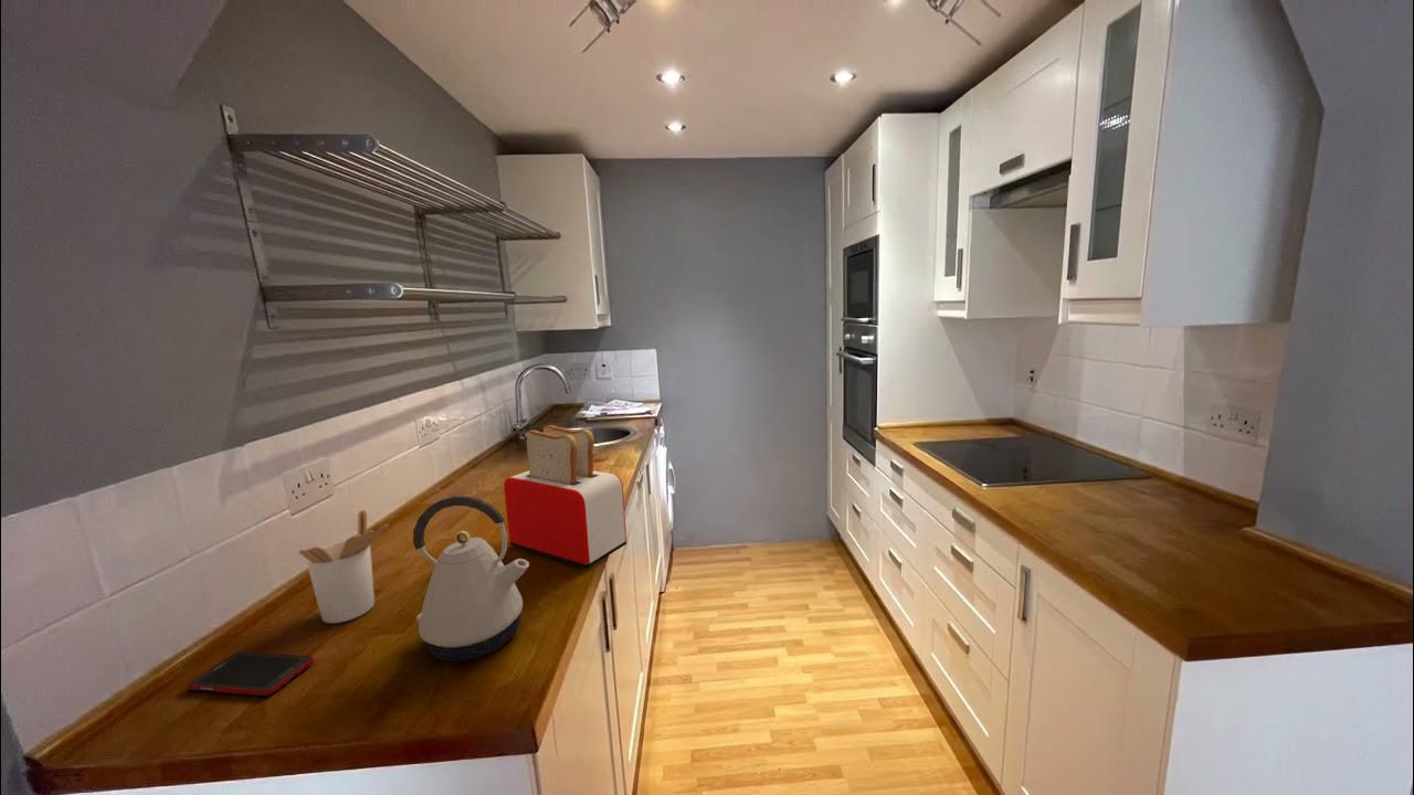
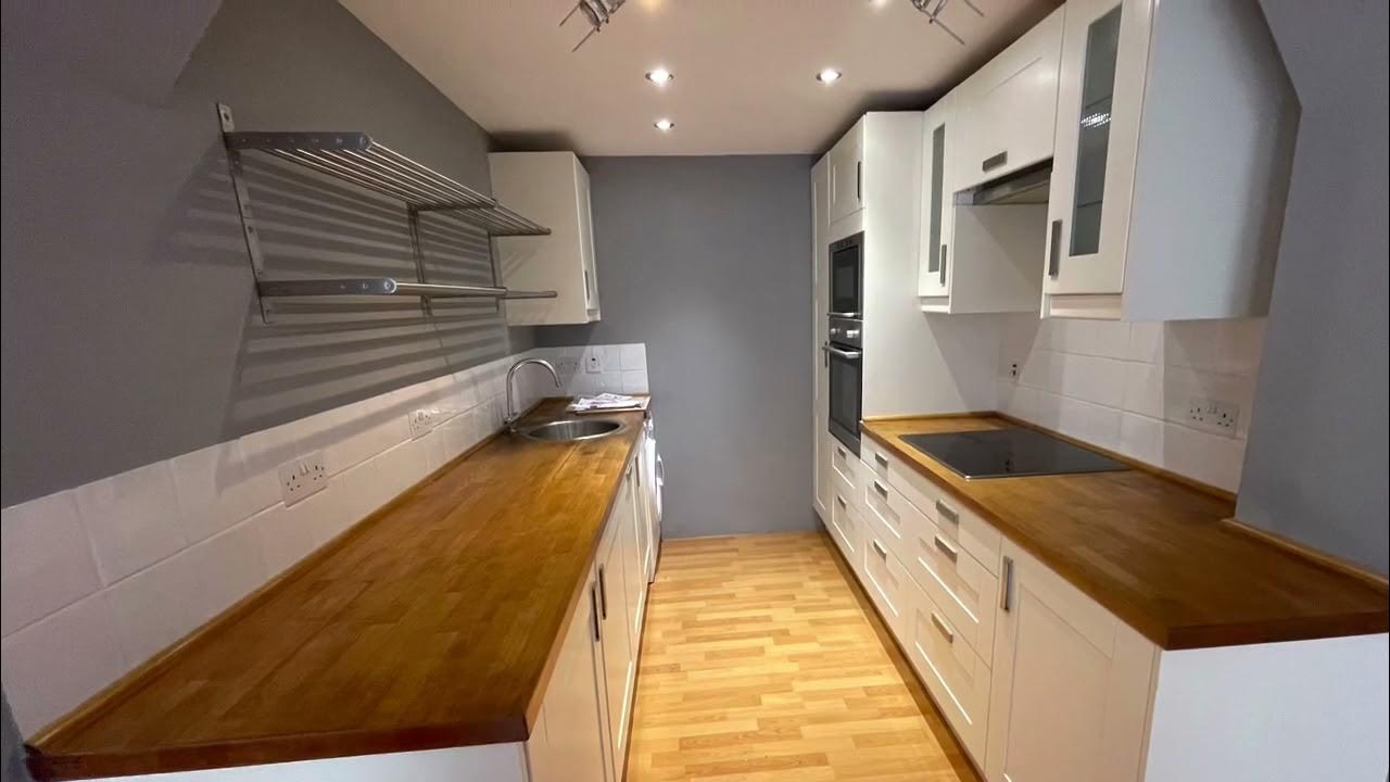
- toaster [503,424,627,570]
- cell phone [187,650,315,697]
- kettle [412,495,530,662]
- utensil holder [298,509,390,624]
